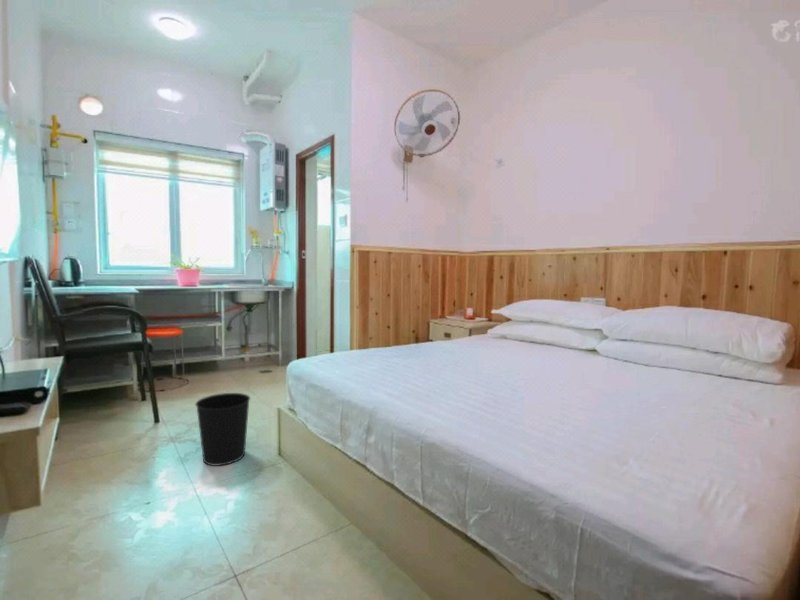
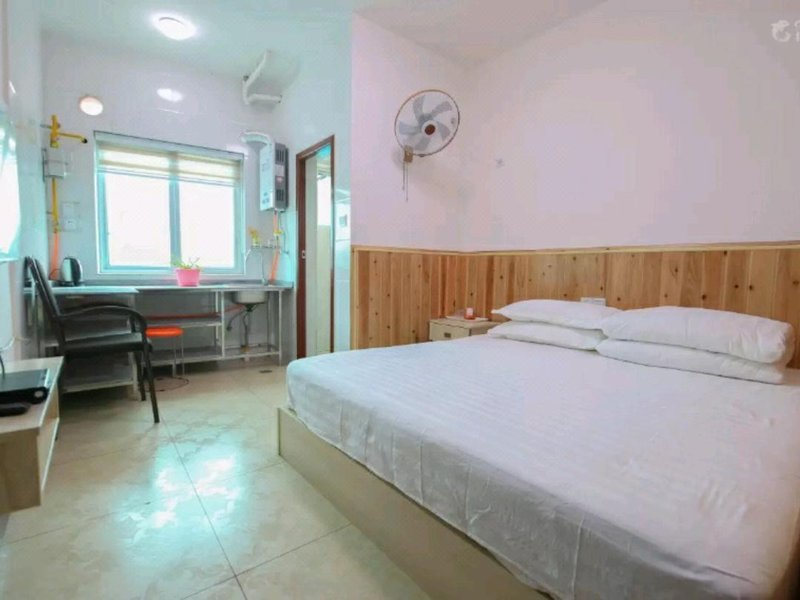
- wastebasket [194,392,251,467]
